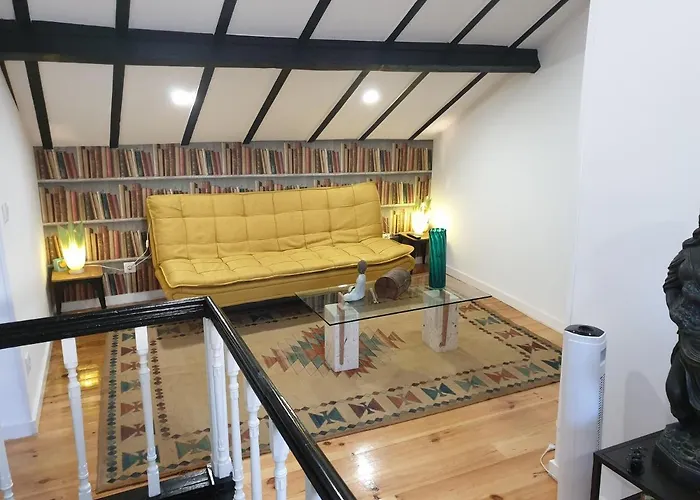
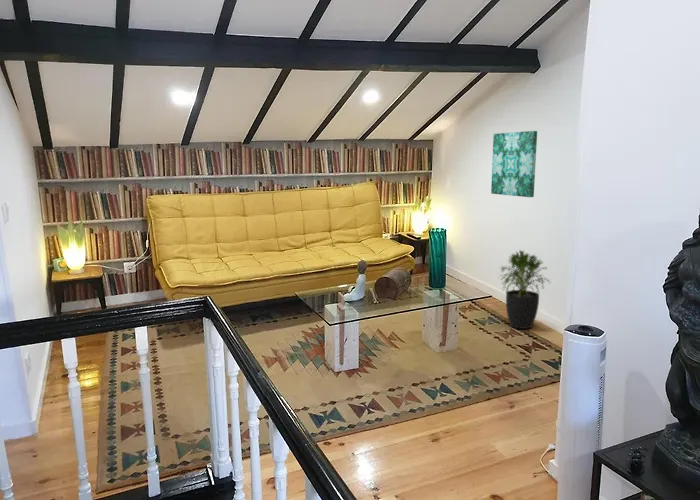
+ wall art [490,130,538,198]
+ potted plant [497,249,552,330]
